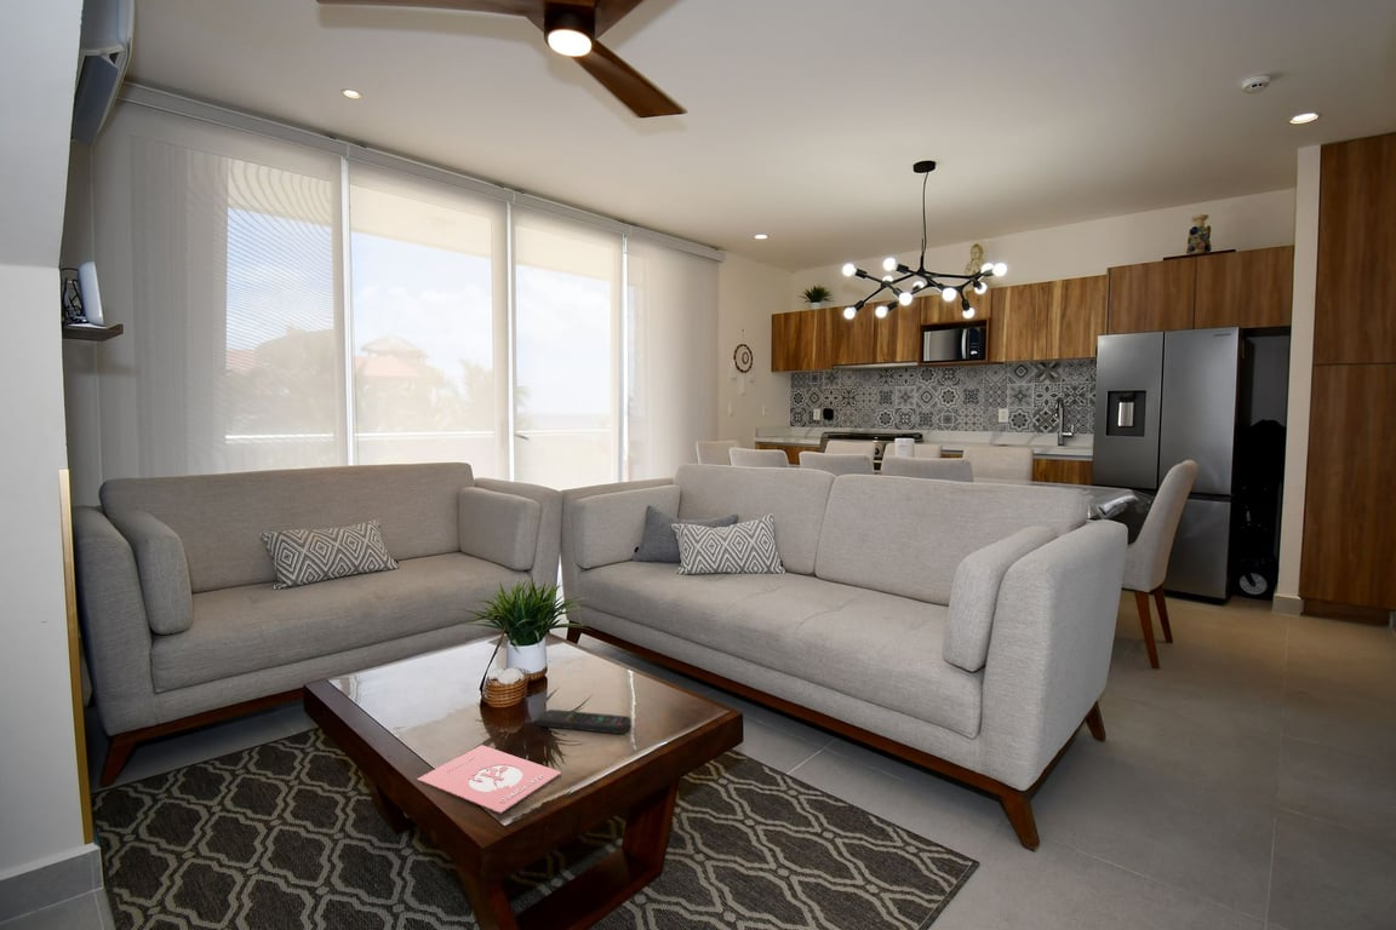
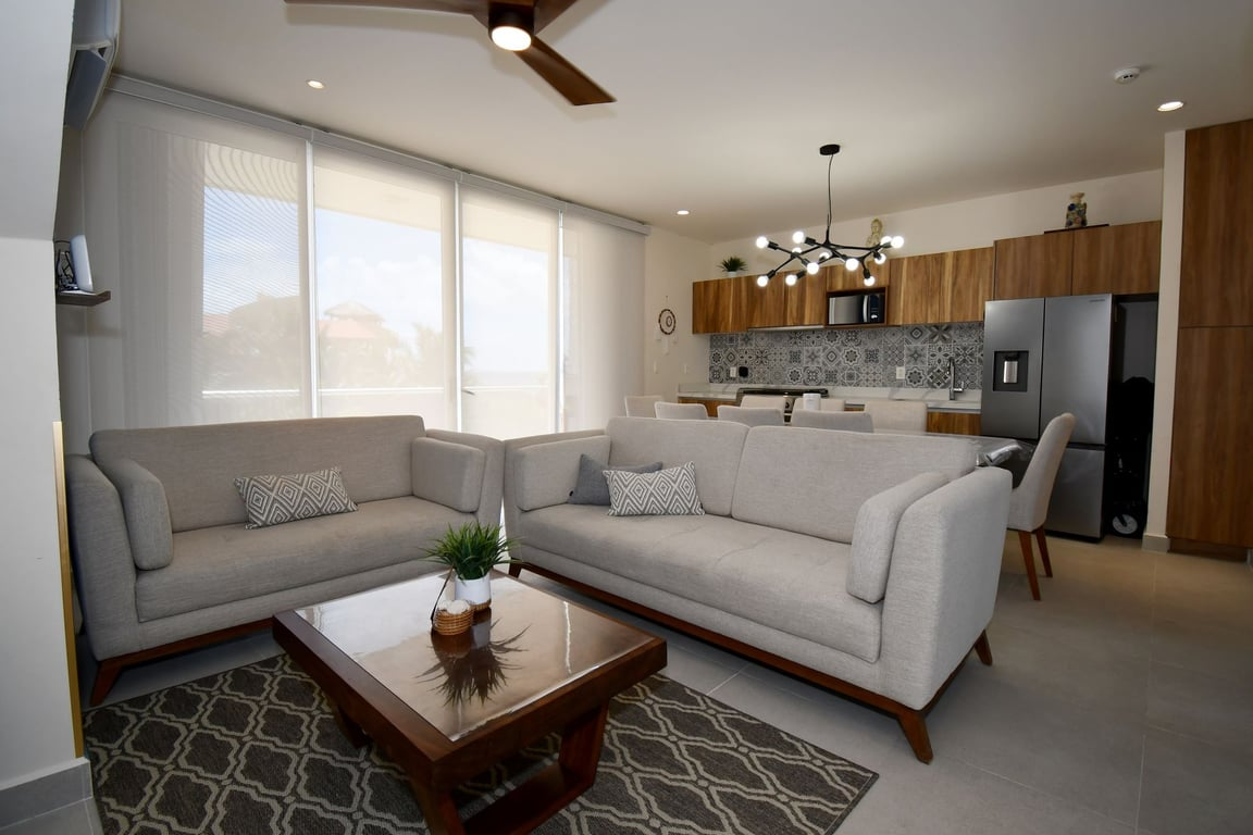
- remote control [538,708,631,735]
- book [416,744,562,815]
